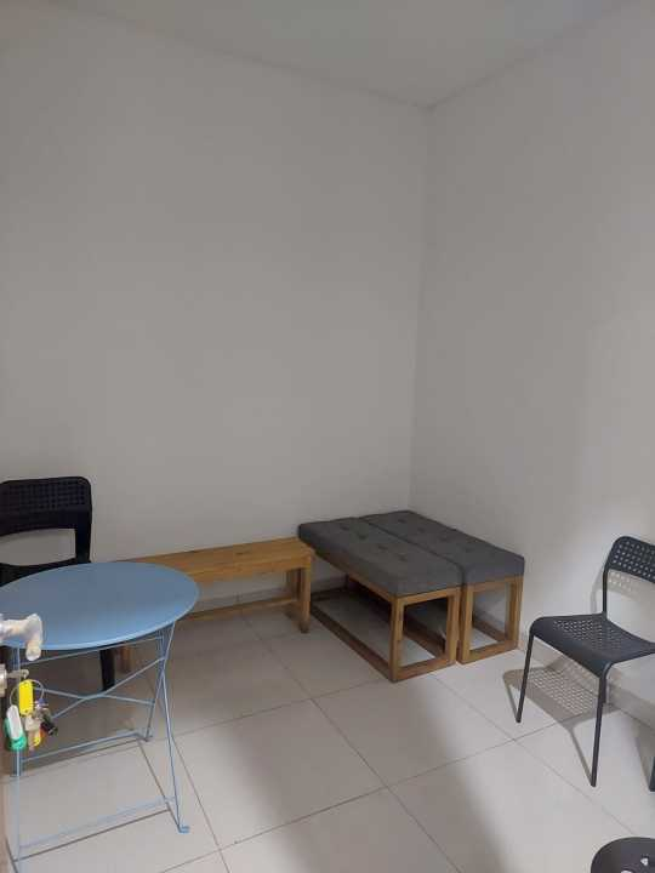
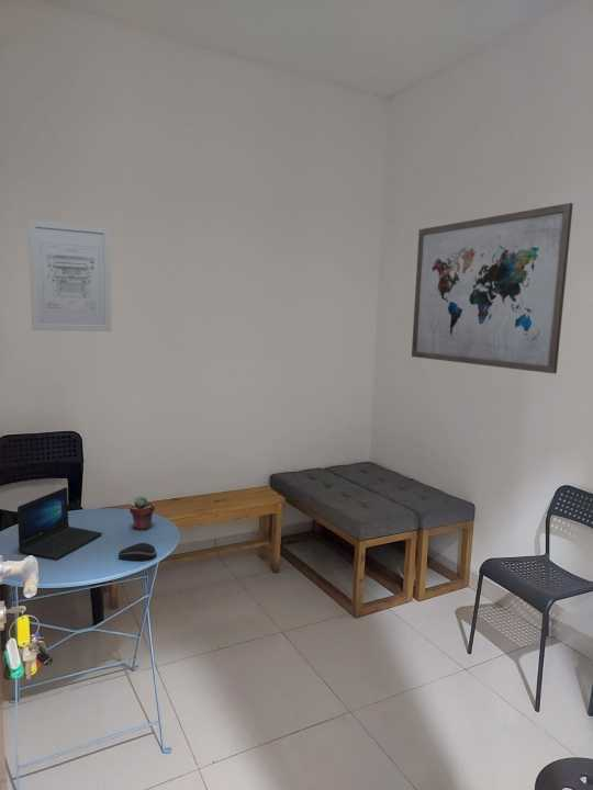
+ wall art [27,218,113,332]
+ potted succulent [128,495,156,530]
+ computer mouse [118,542,158,562]
+ wall art [411,202,574,374]
+ laptop [16,486,103,561]
